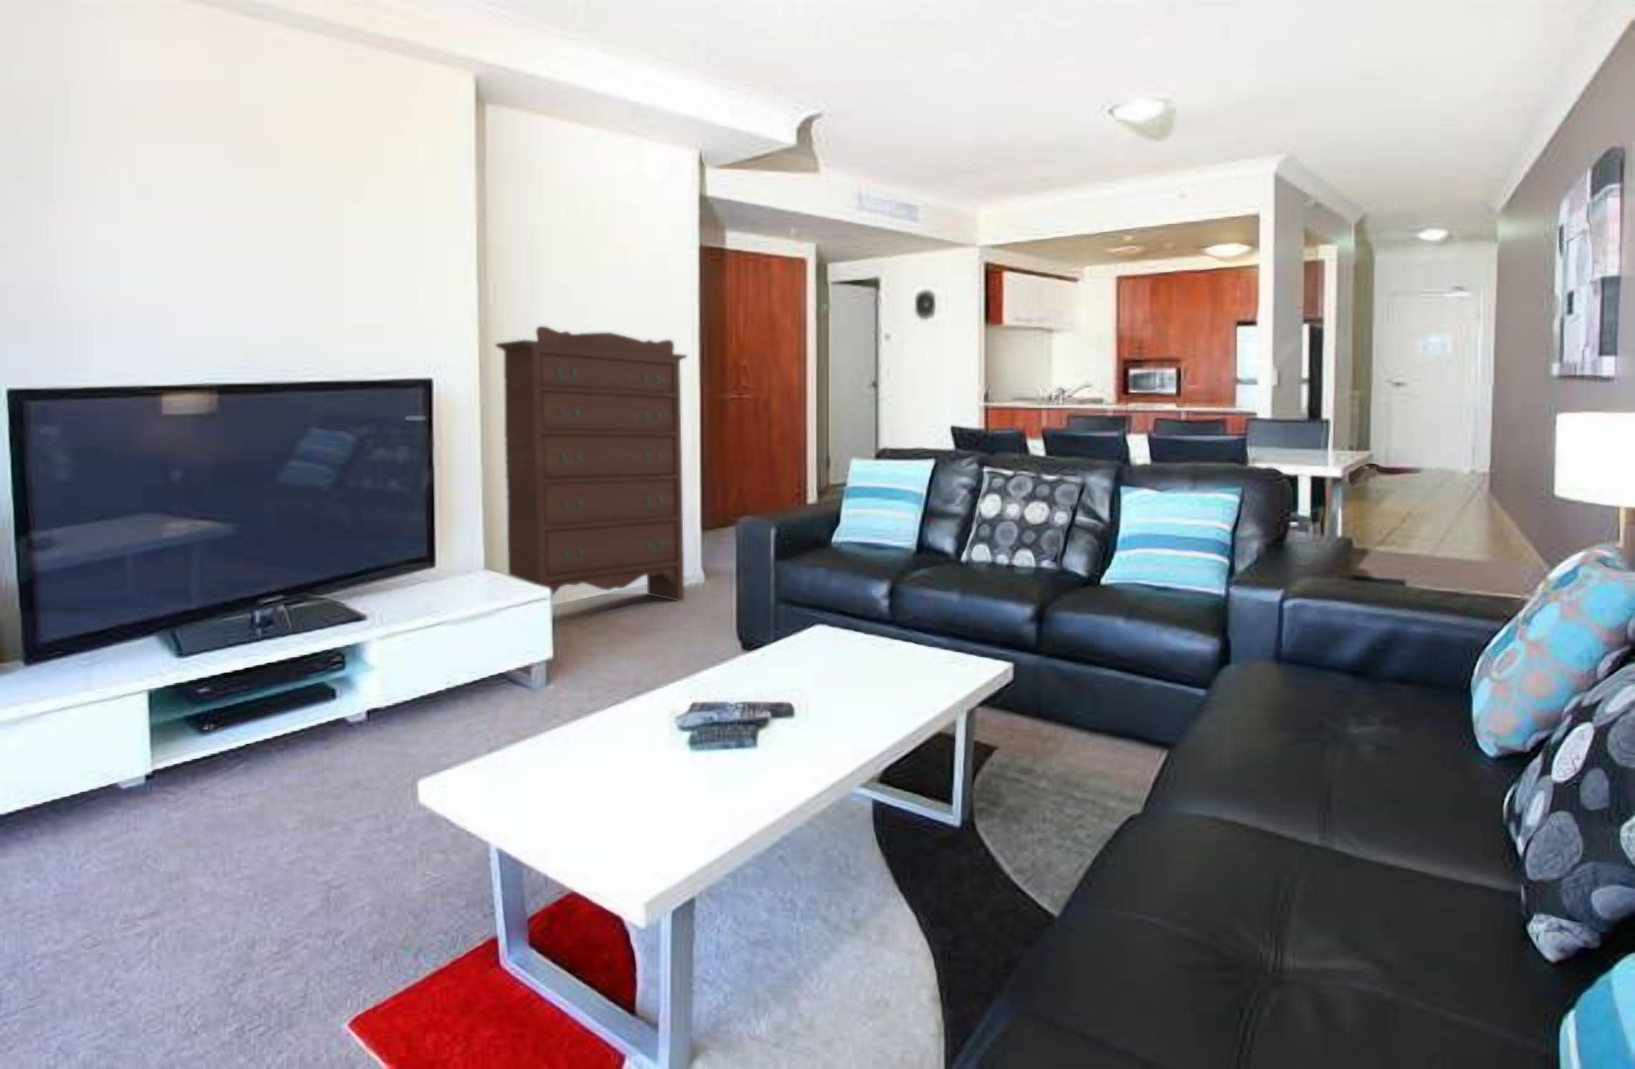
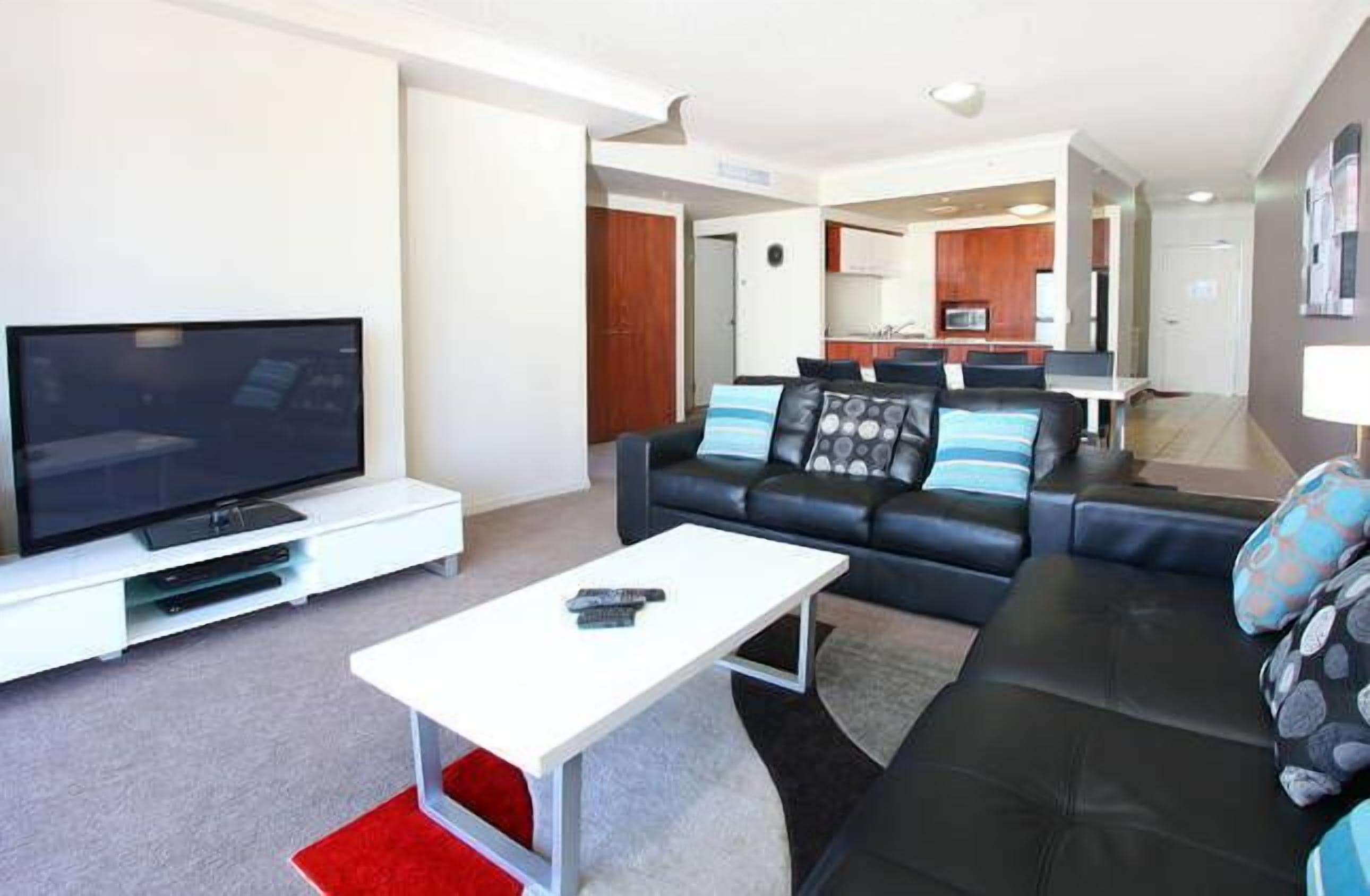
- dresser [495,326,689,601]
